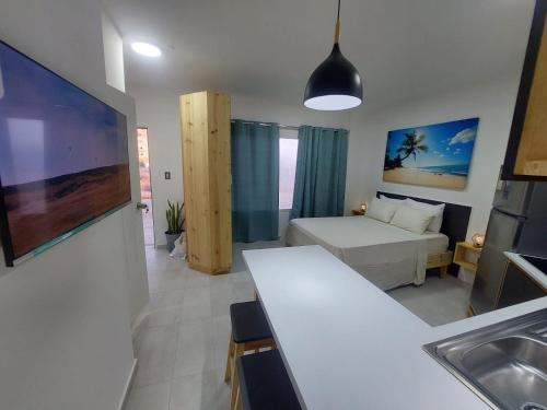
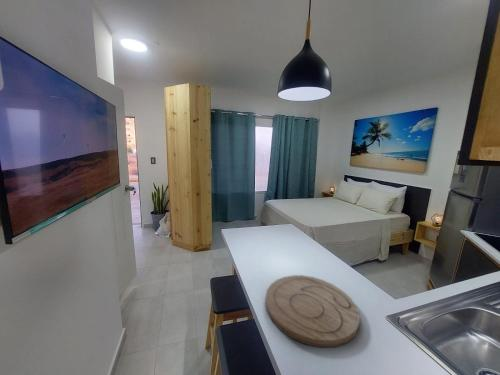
+ cutting board [264,274,361,348]
